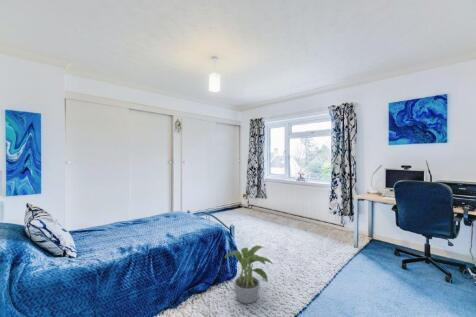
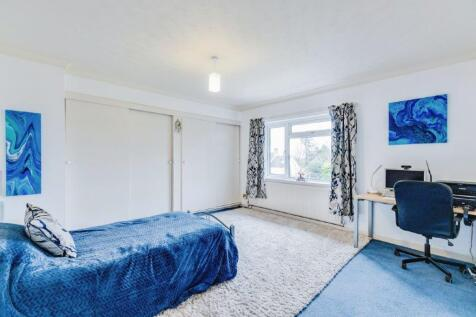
- potted plant [223,245,274,304]
